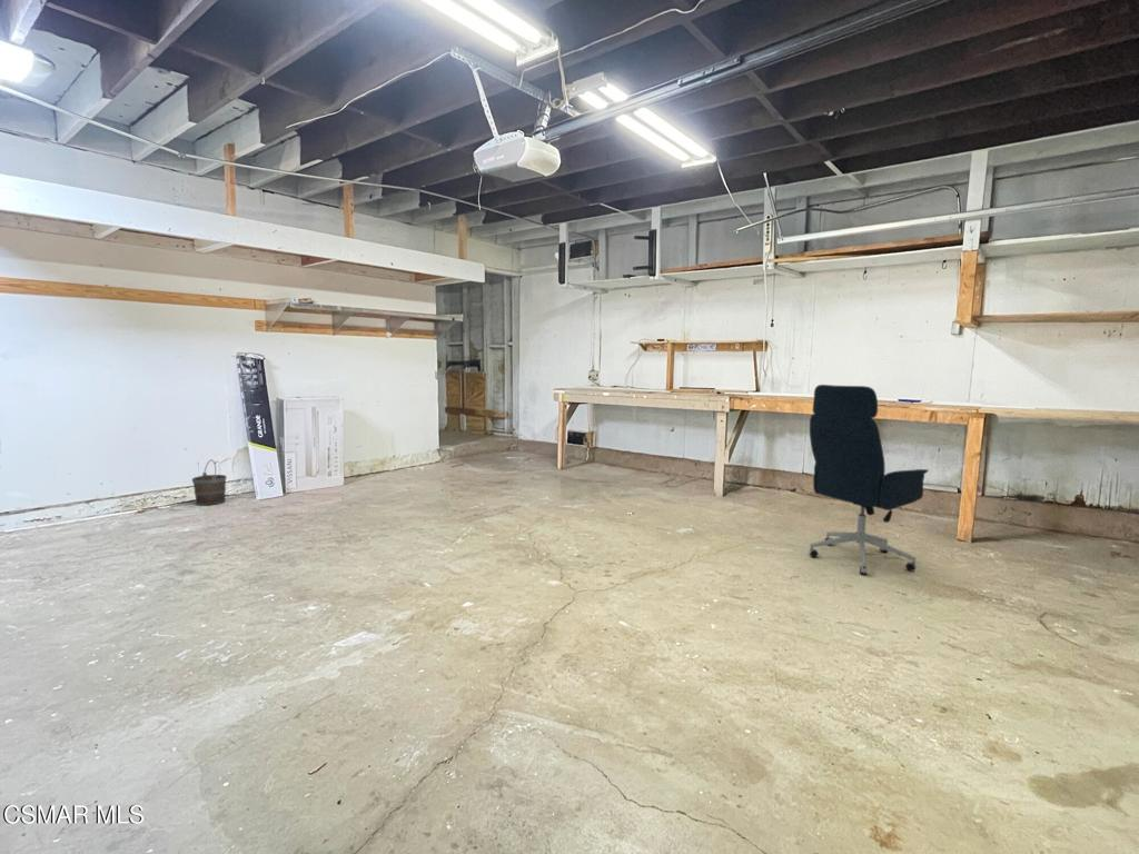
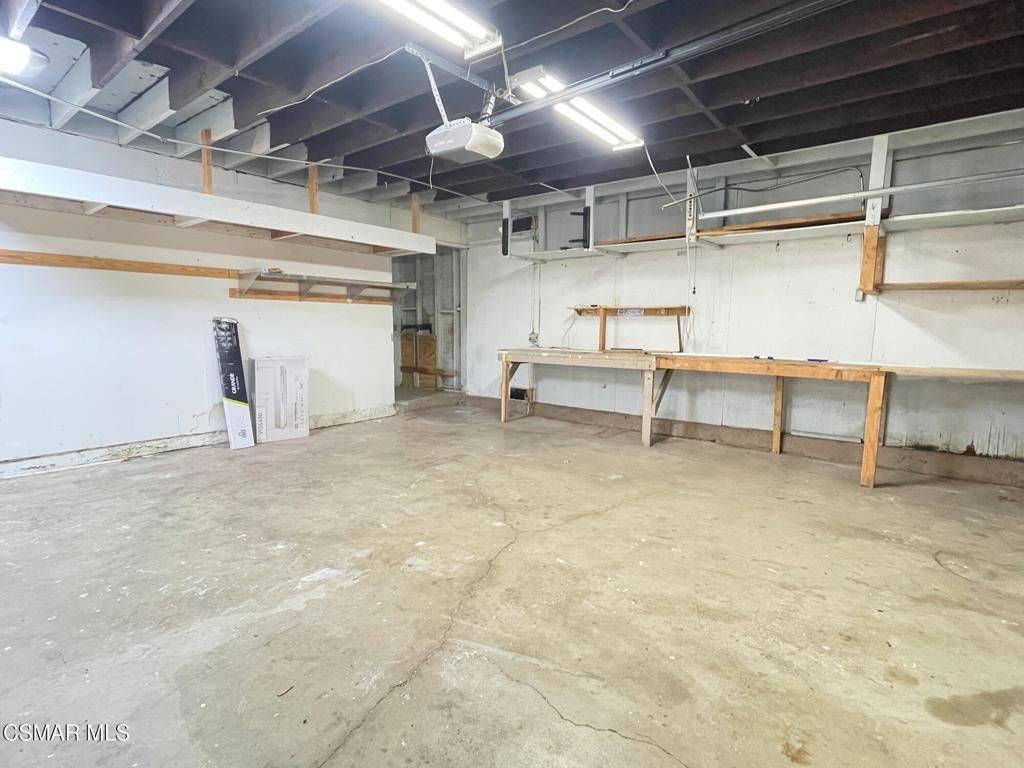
- office chair [808,384,929,576]
- bucket [191,459,228,507]
